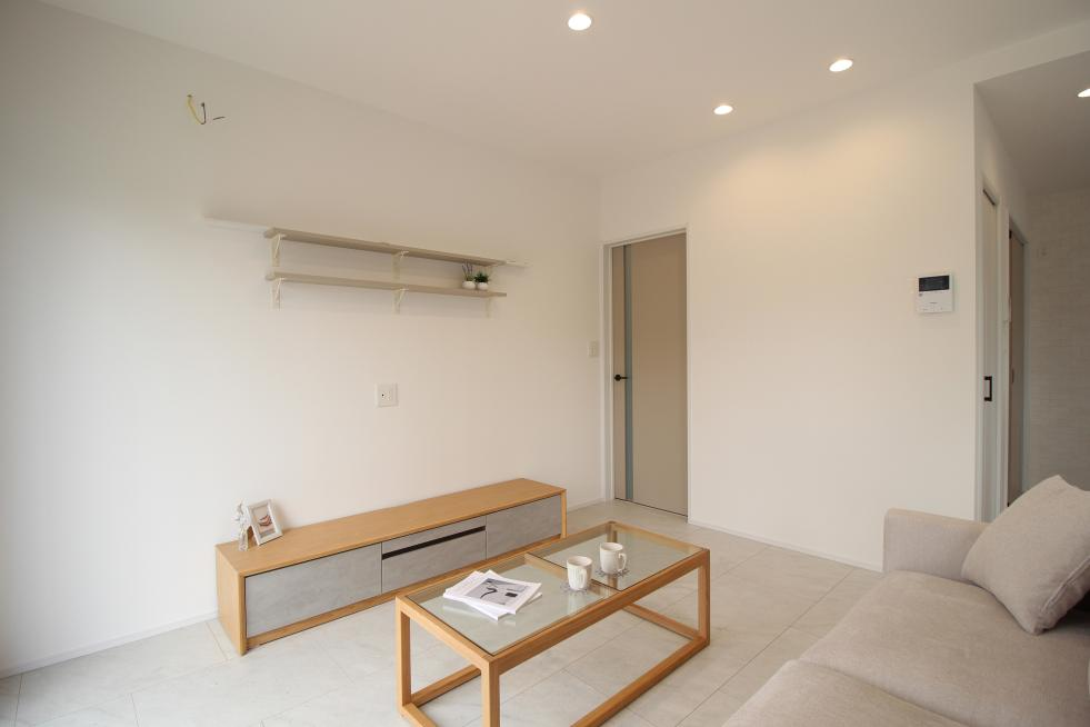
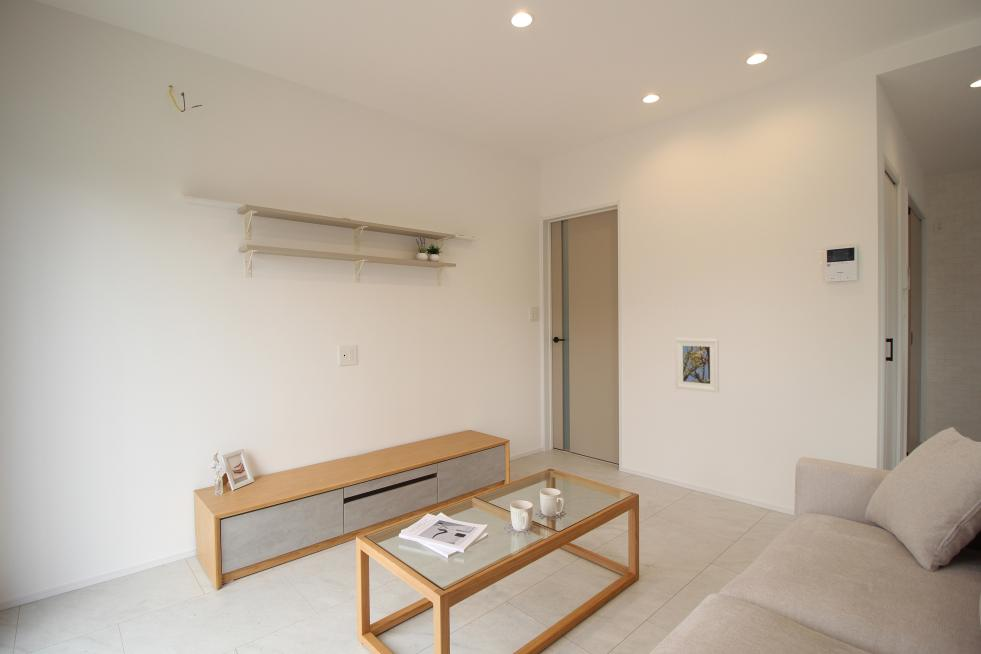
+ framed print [674,337,720,393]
